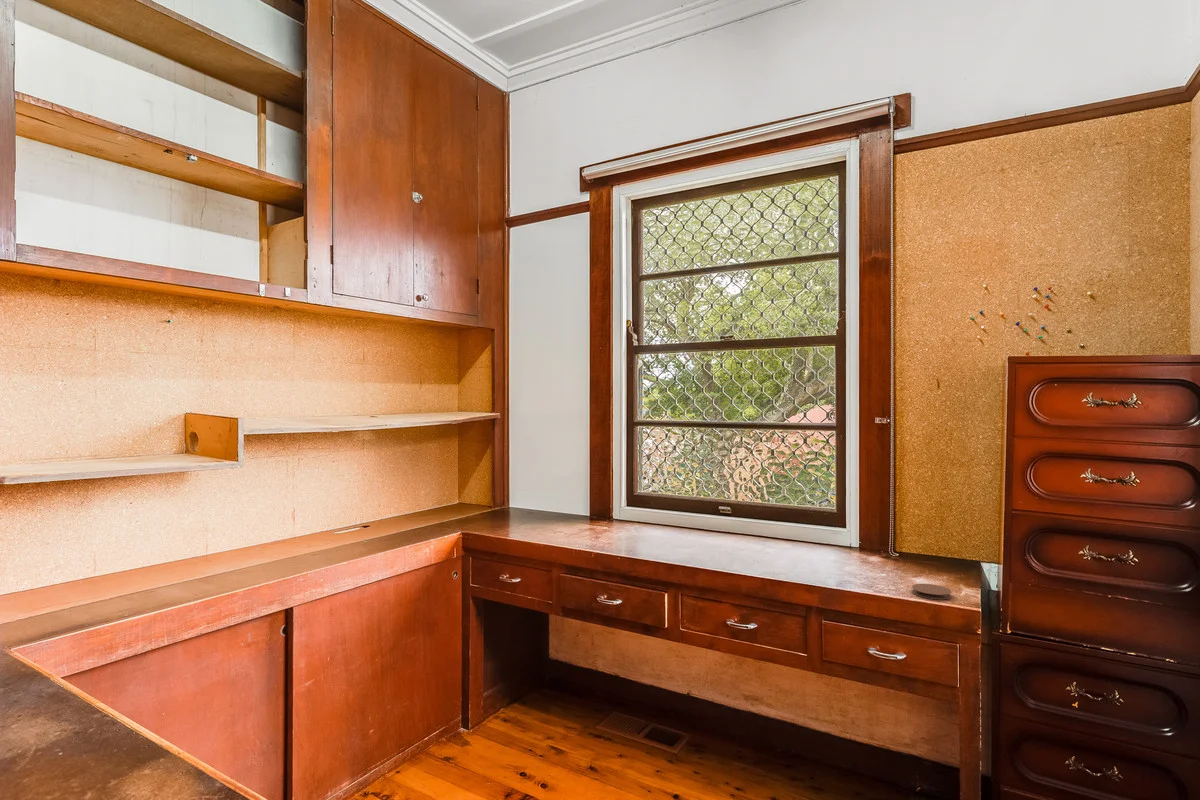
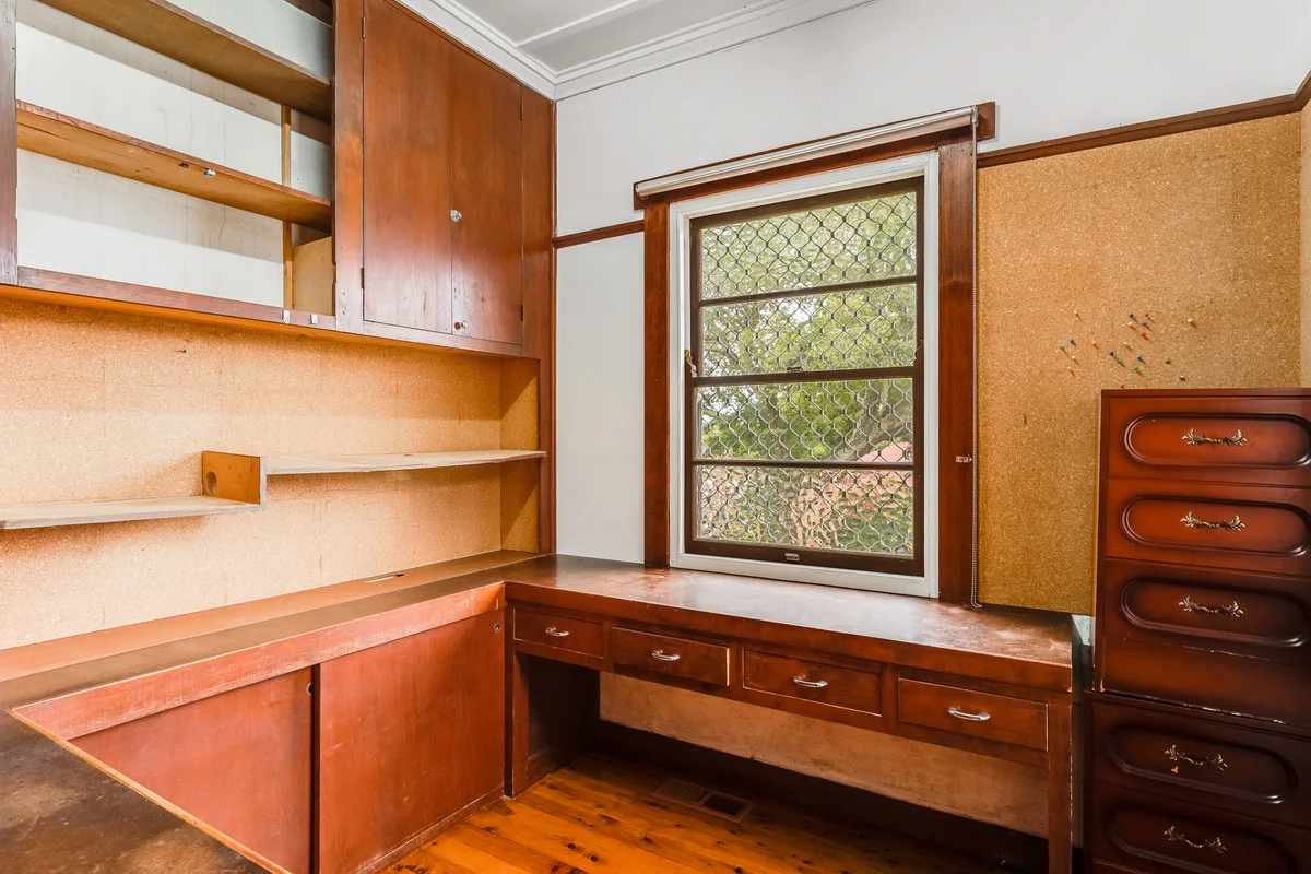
- coaster [911,583,952,601]
